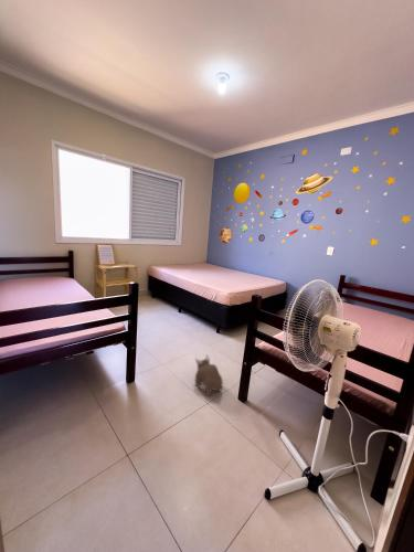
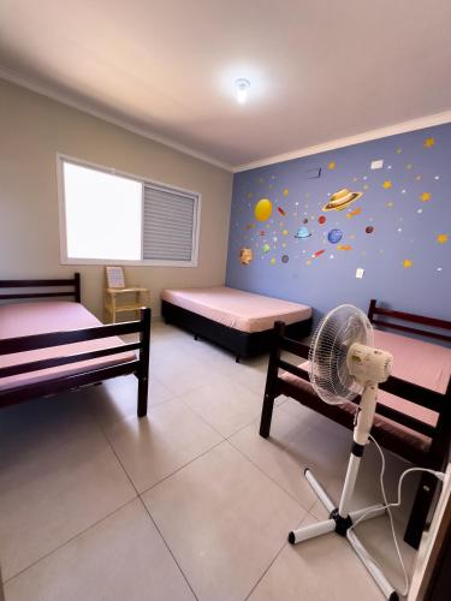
- plush toy [194,354,224,397]
